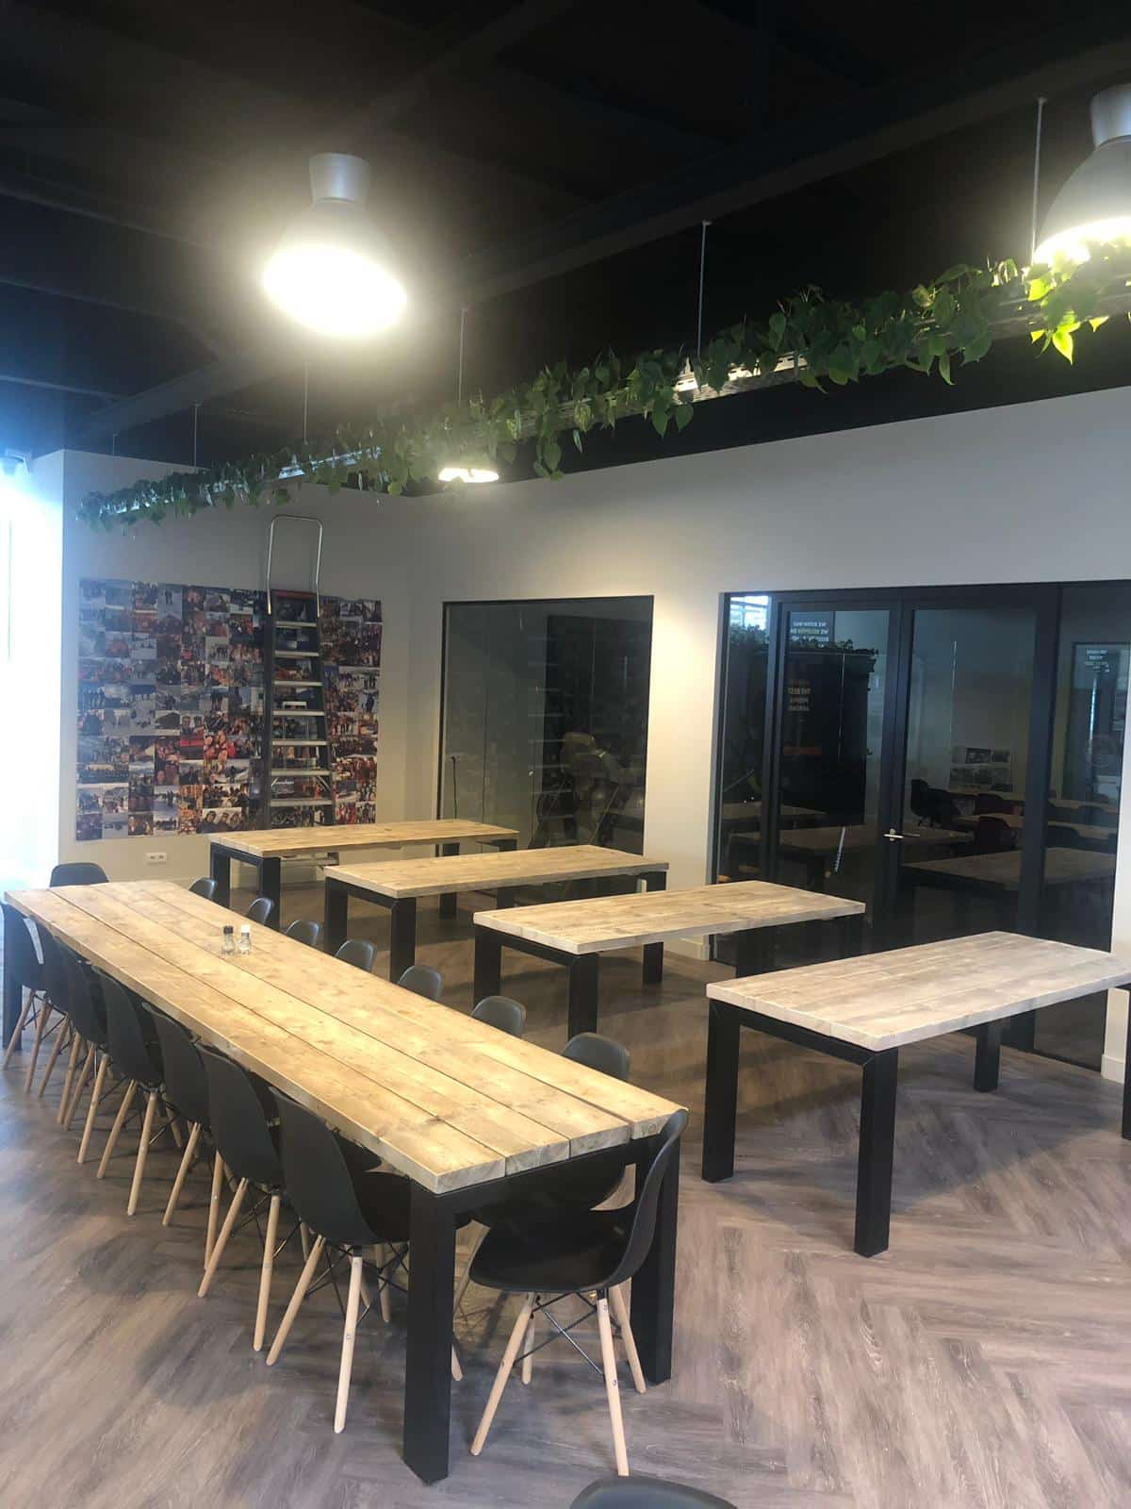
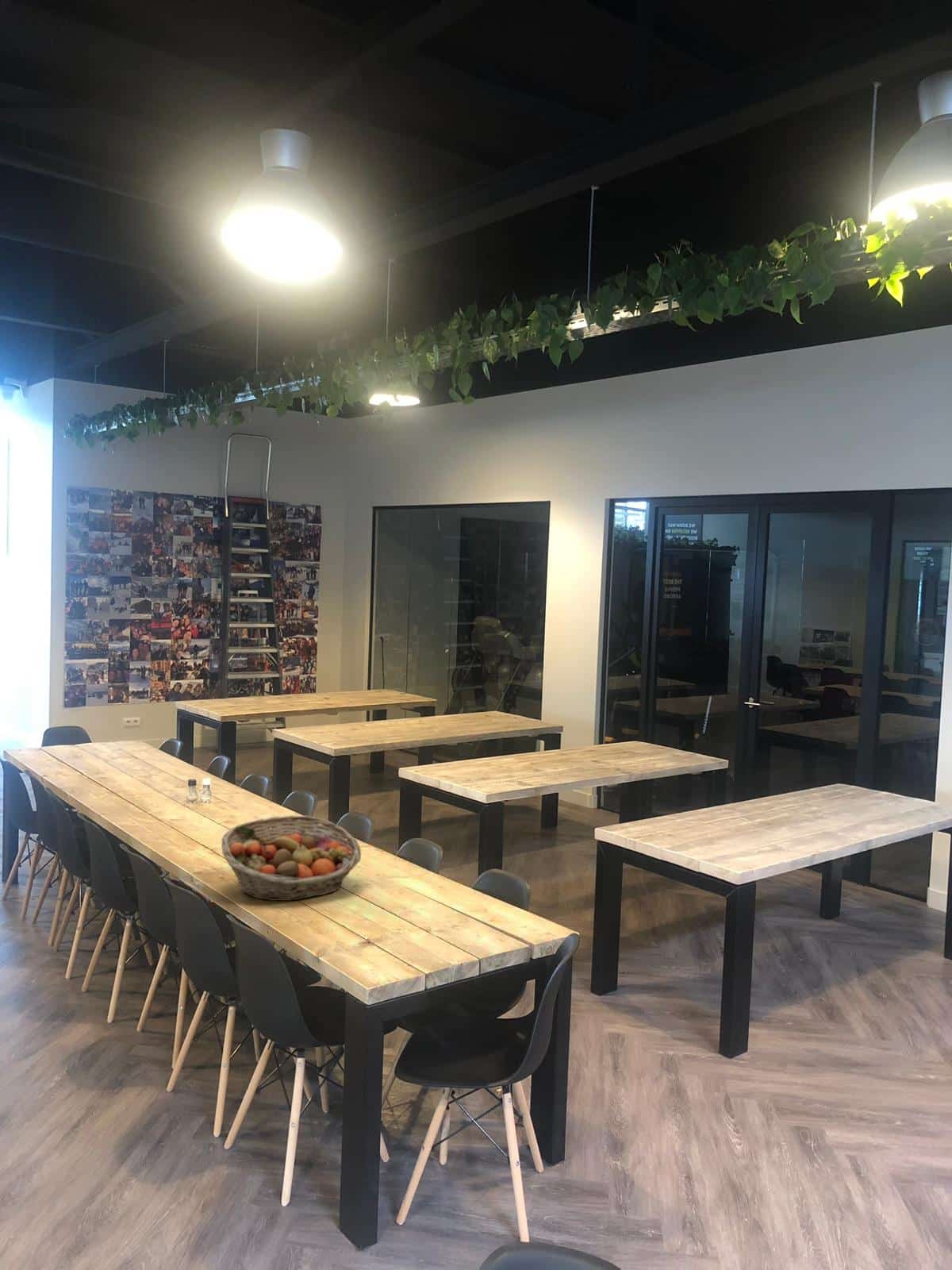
+ fruit basket [221,814,362,902]
